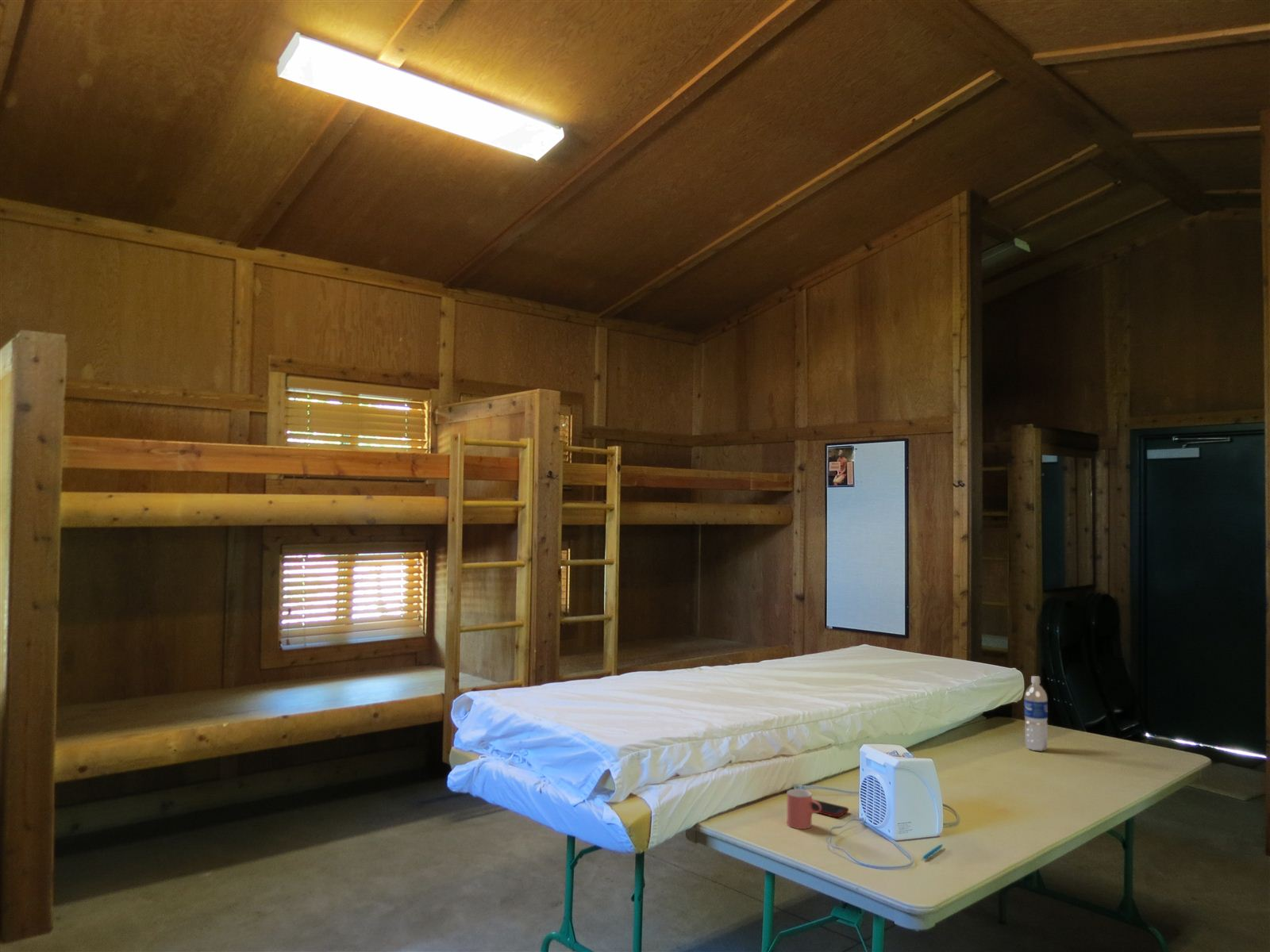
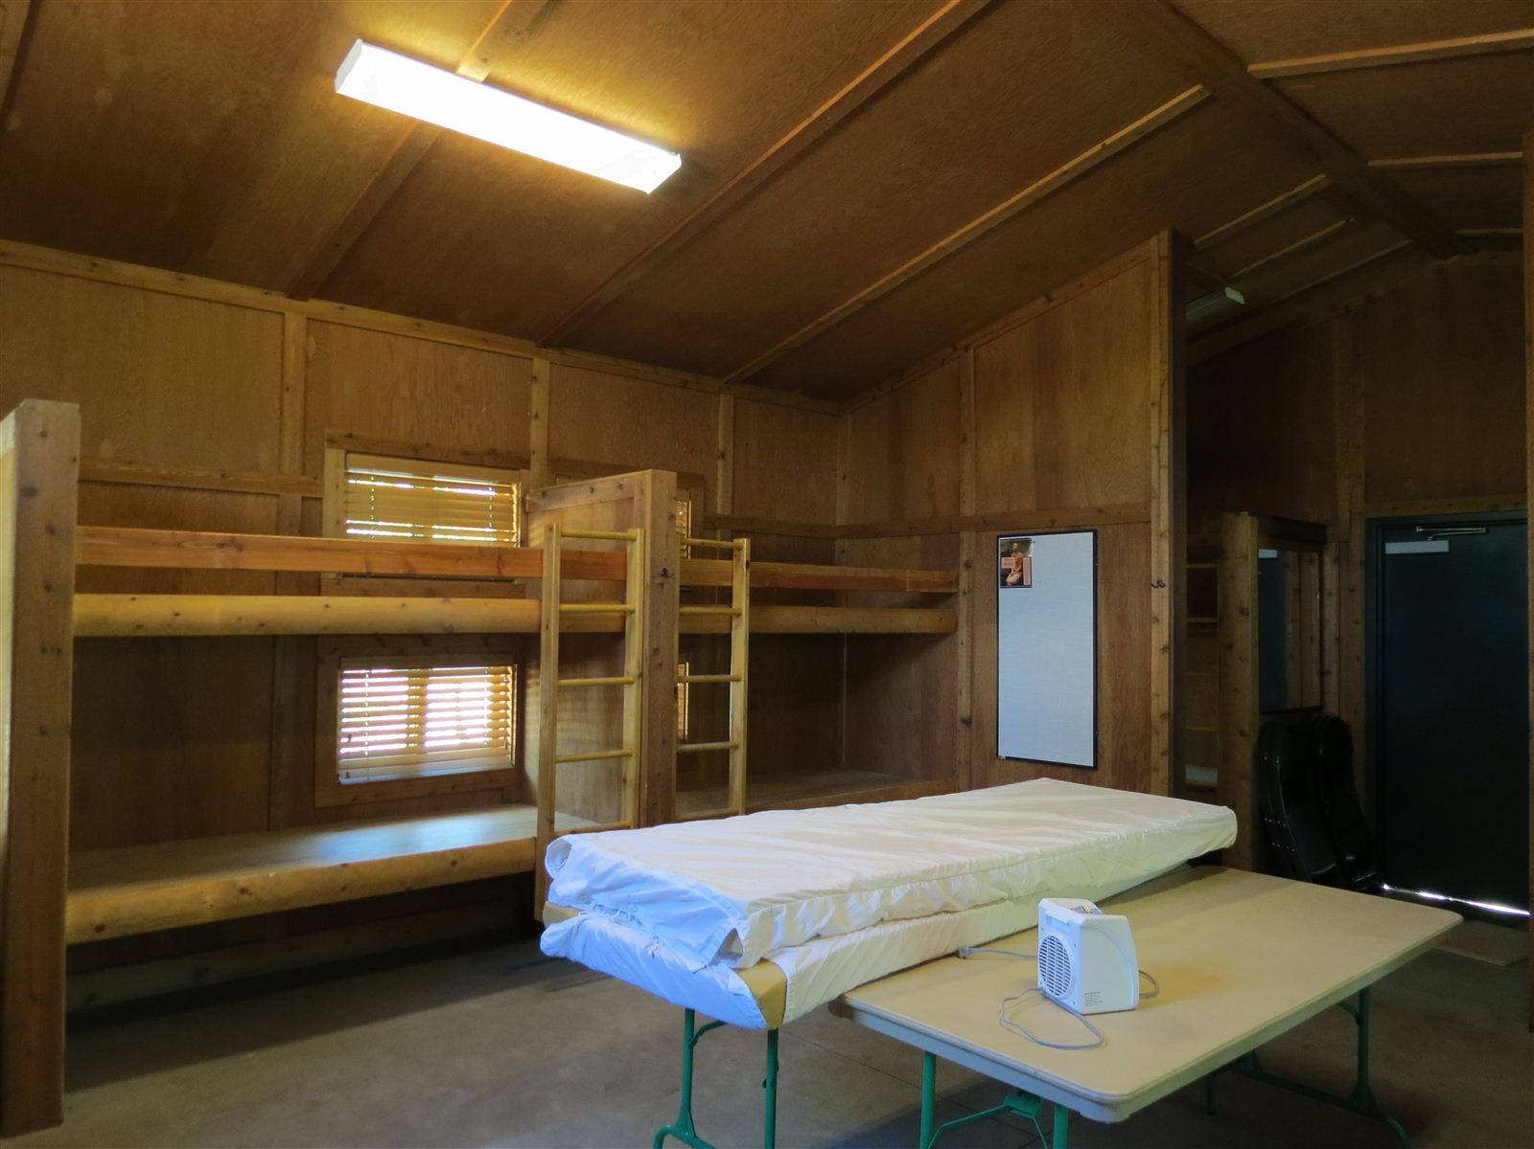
- cell phone [812,799,849,818]
- cup [787,789,822,830]
- pen [922,843,944,860]
- water bottle [1023,675,1049,752]
